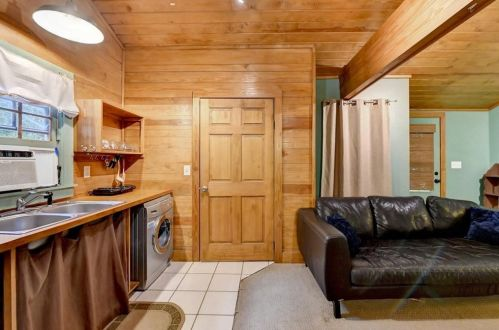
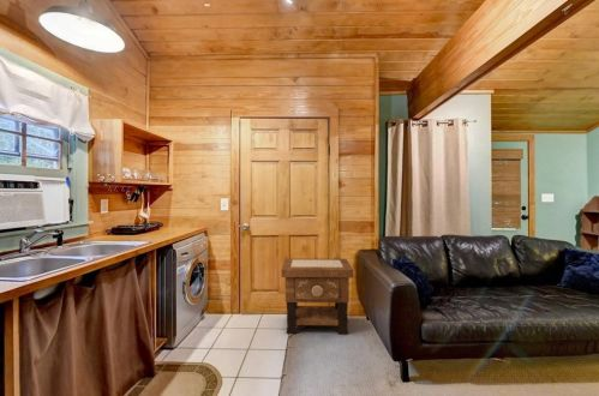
+ side table [281,258,354,335]
